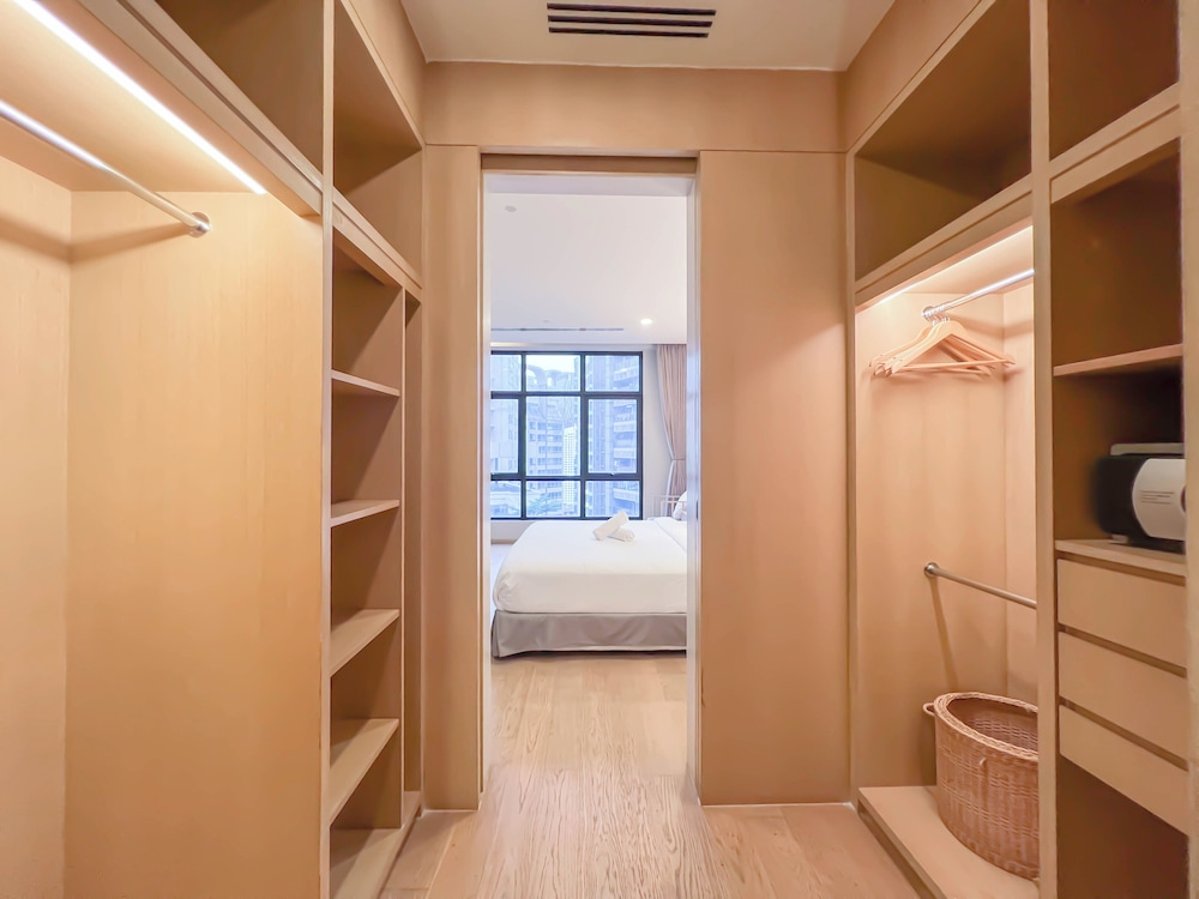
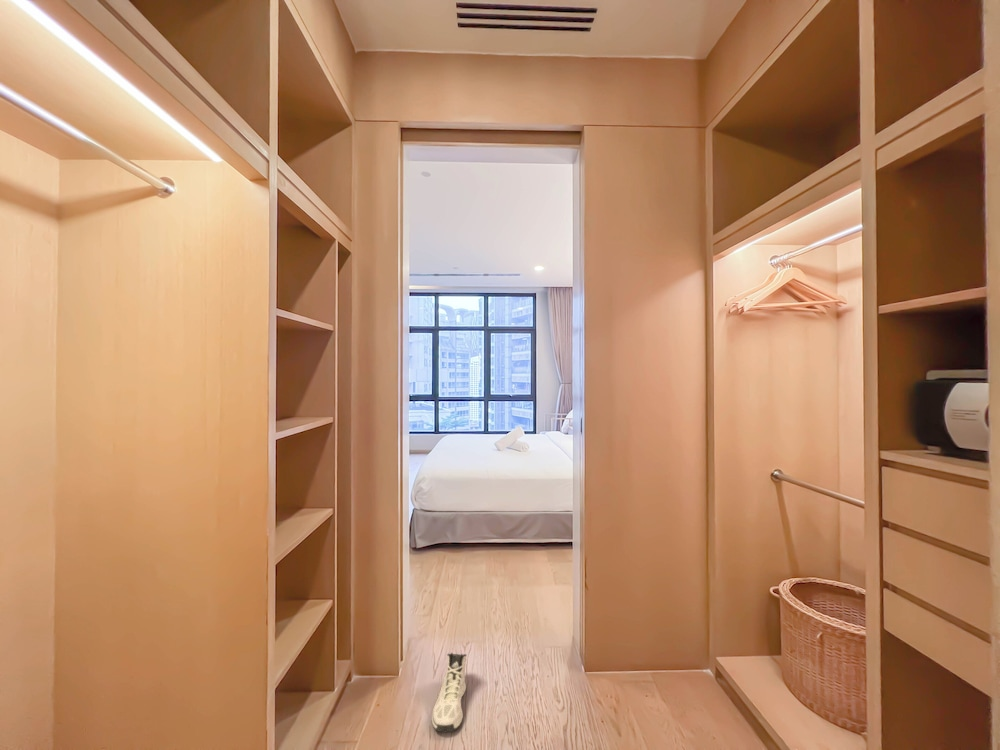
+ sneaker [431,652,468,733]
